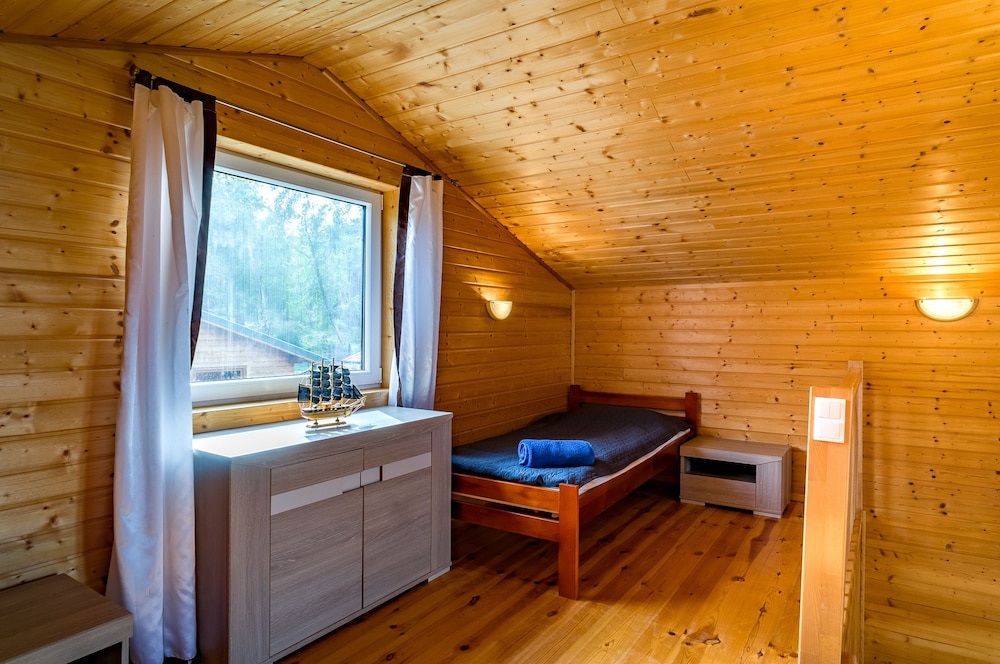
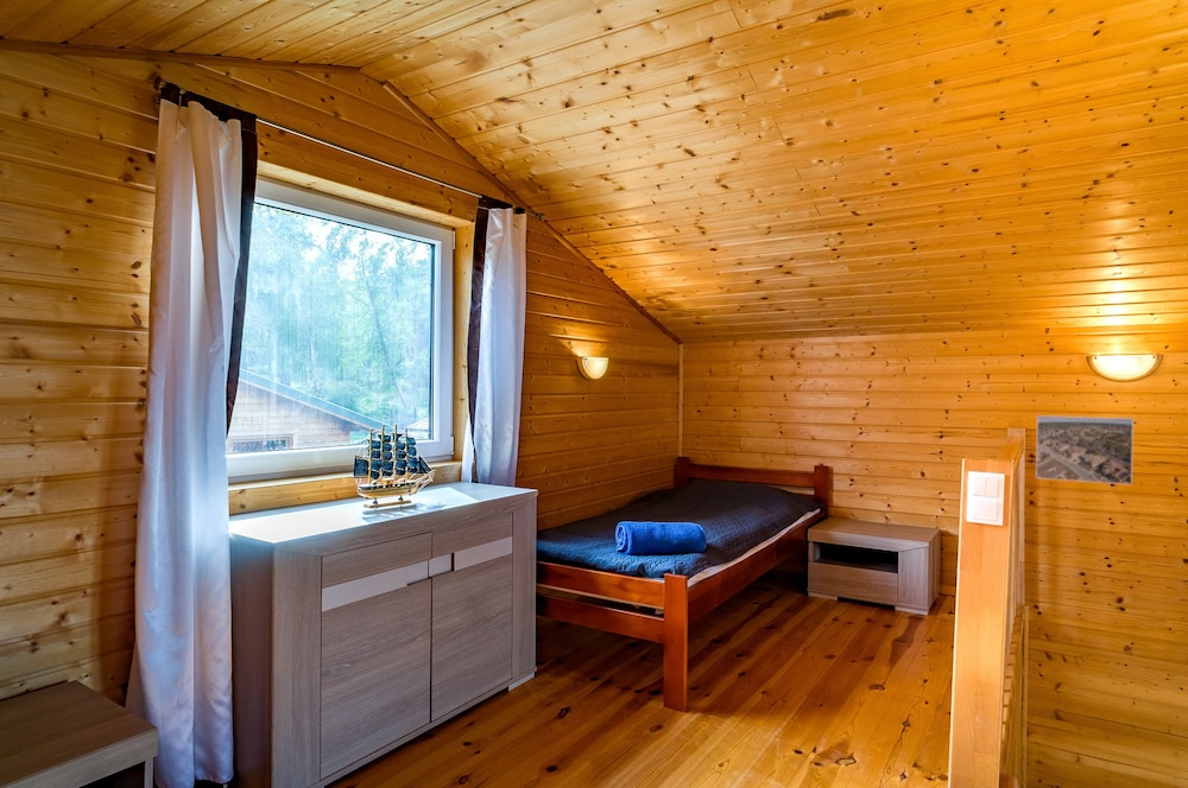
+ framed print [1035,414,1135,485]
